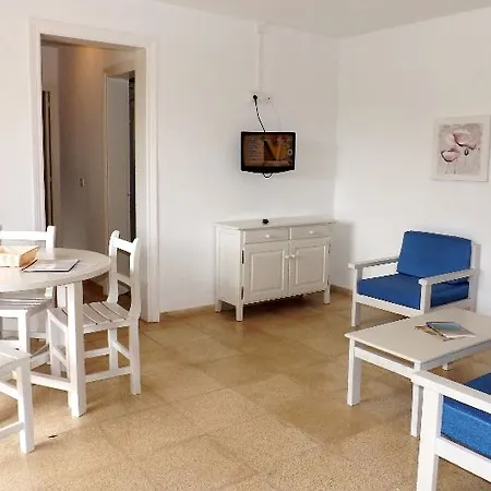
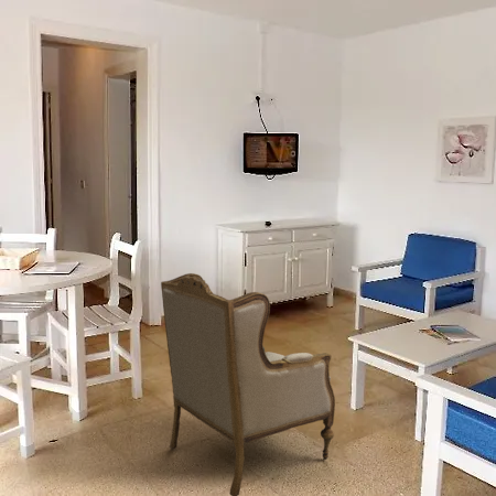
+ armchair [160,272,336,496]
